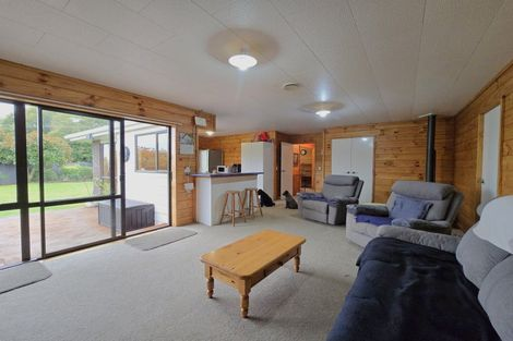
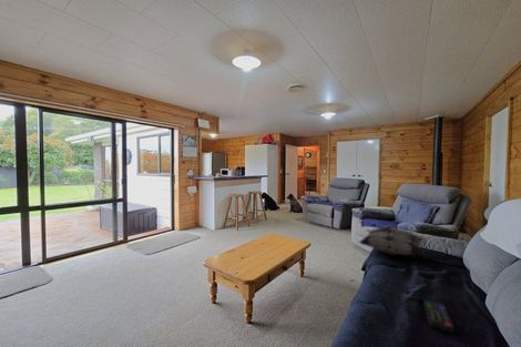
+ remote control [422,298,456,334]
+ decorative pillow [358,226,425,256]
